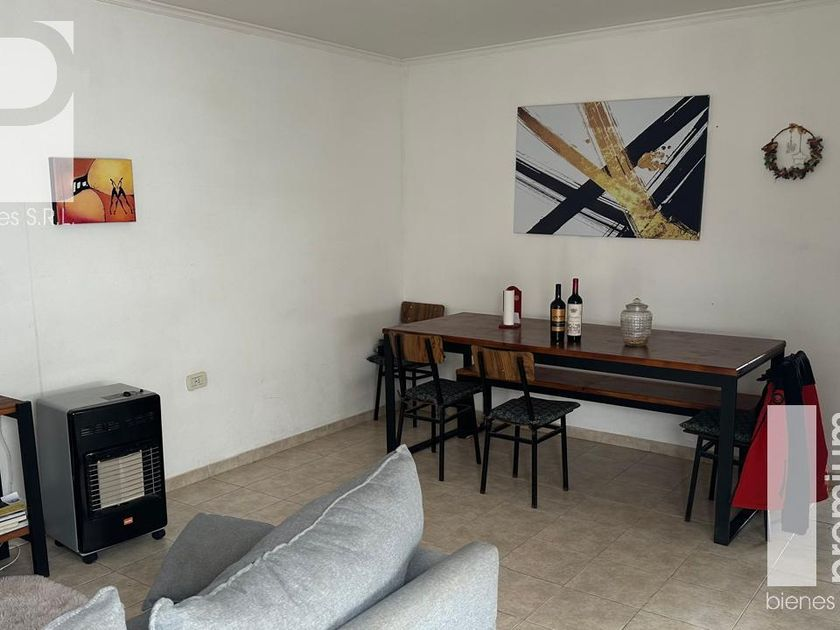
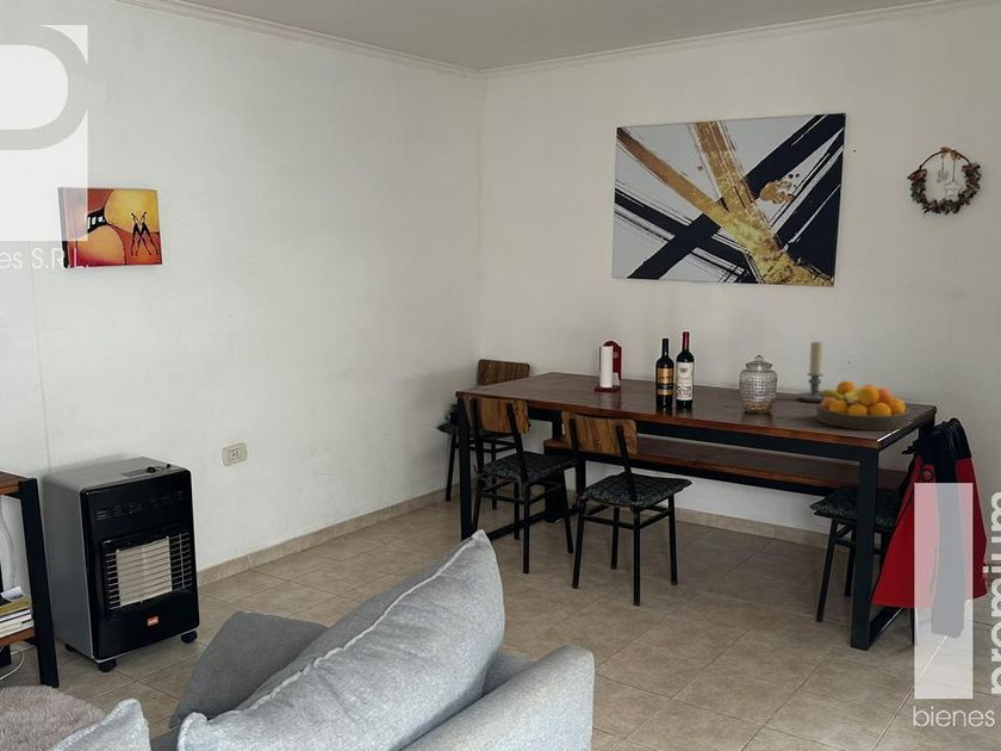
+ fruit bowl [816,380,910,432]
+ candle holder [796,340,827,403]
